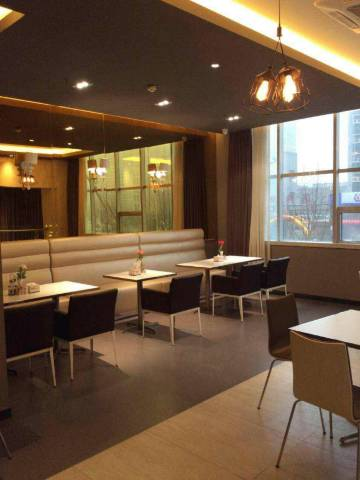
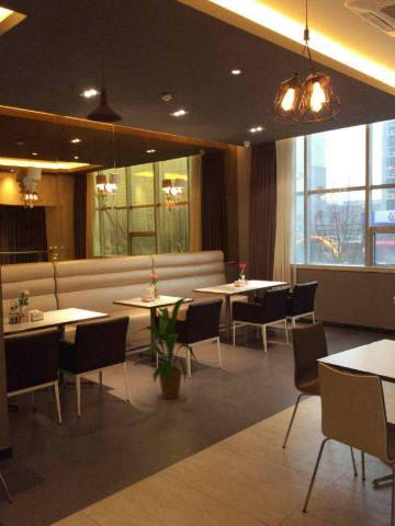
+ pendant light [84,56,124,124]
+ house plant [131,296,199,400]
